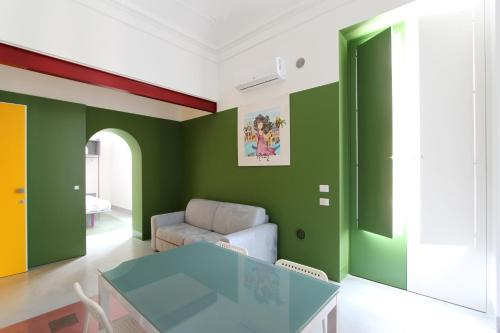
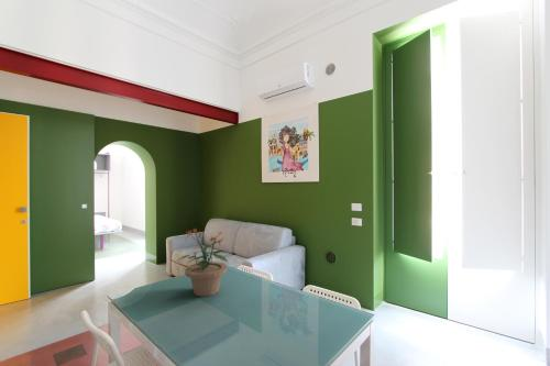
+ potted plant [177,228,230,298]
